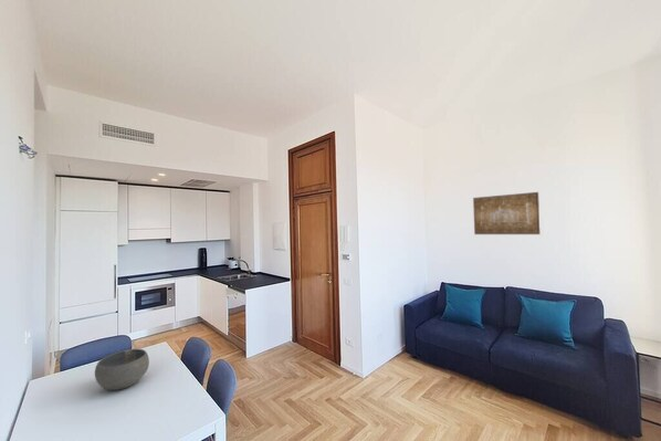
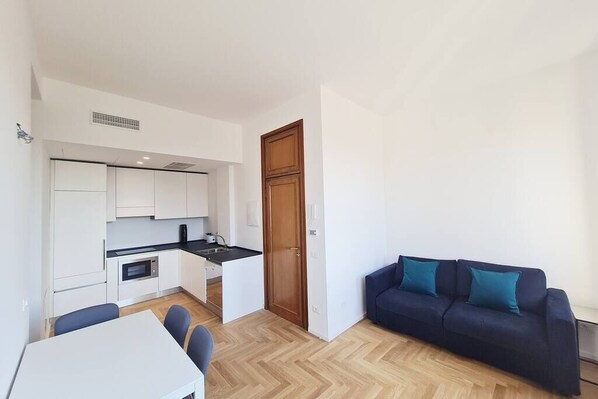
- bowl [94,348,150,391]
- wall art [472,191,542,235]
